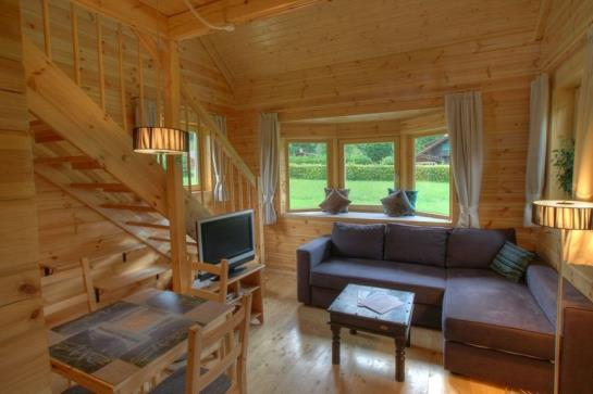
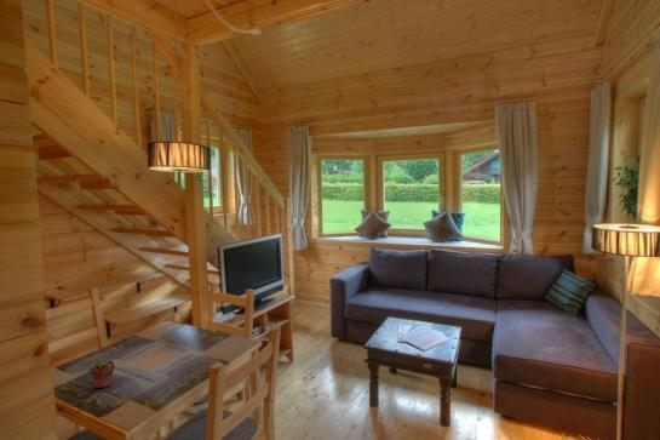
+ potted succulent [88,356,116,389]
